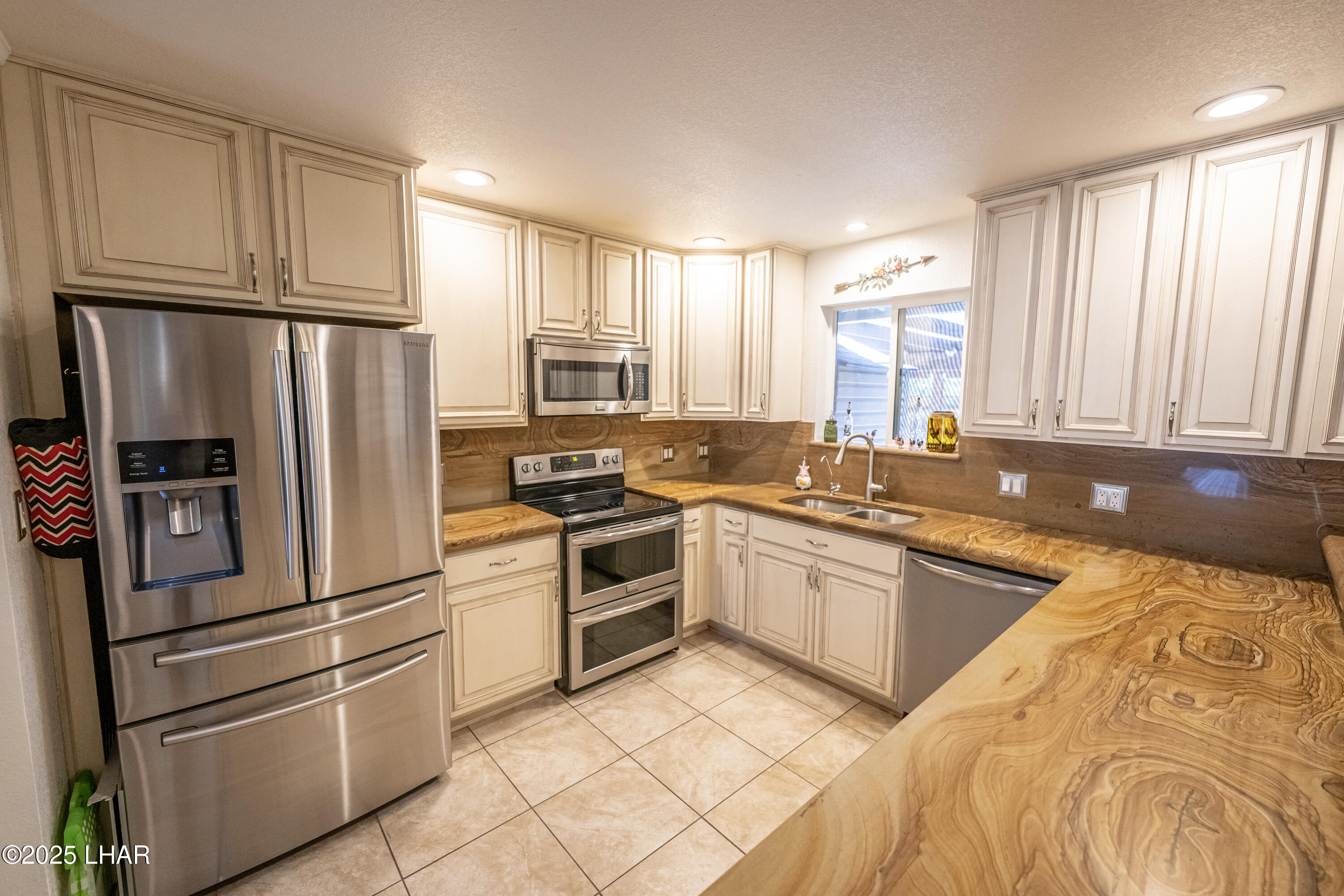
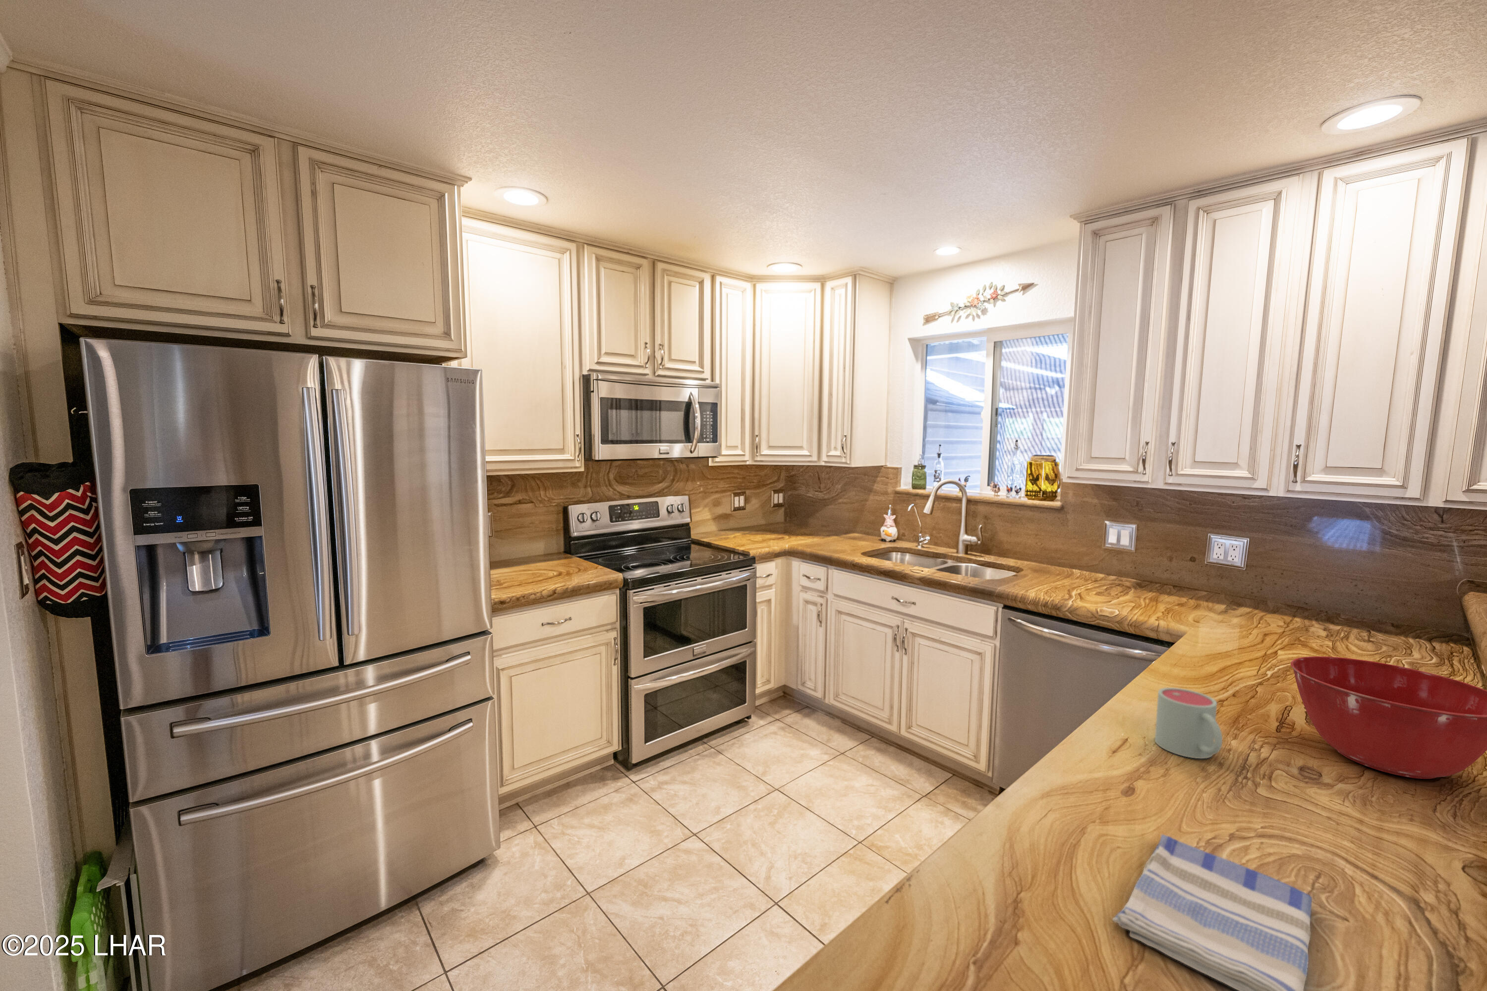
+ mug [1154,687,1223,759]
+ dish towel [1112,834,1312,991]
+ mixing bowl [1290,656,1487,780]
